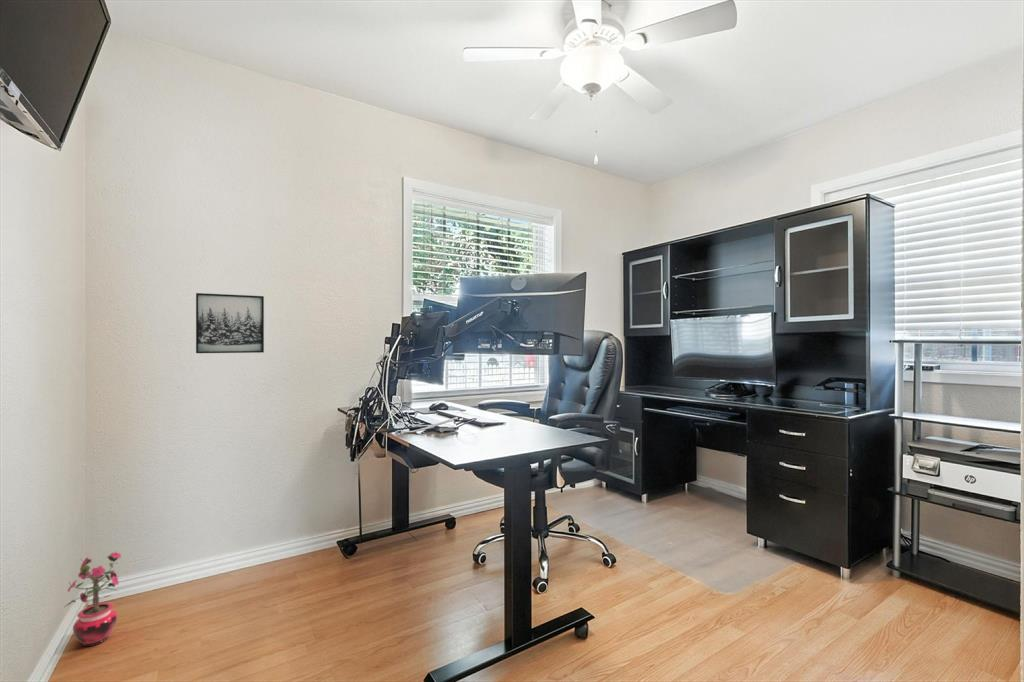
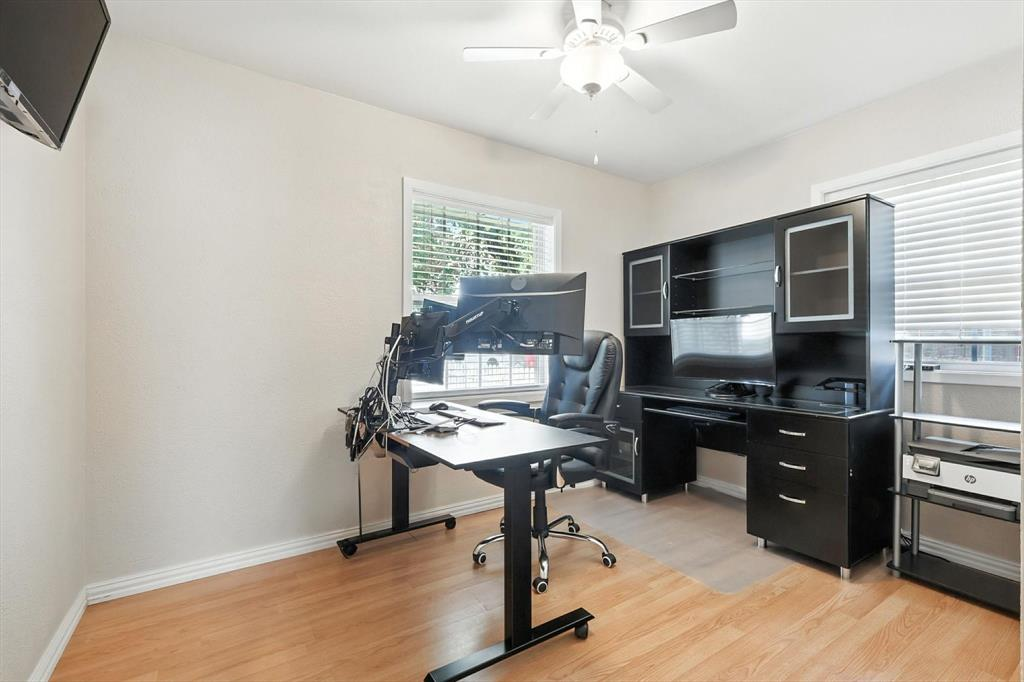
- wall art [195,292,265,354]
- potted plant [64,551,122,647]
